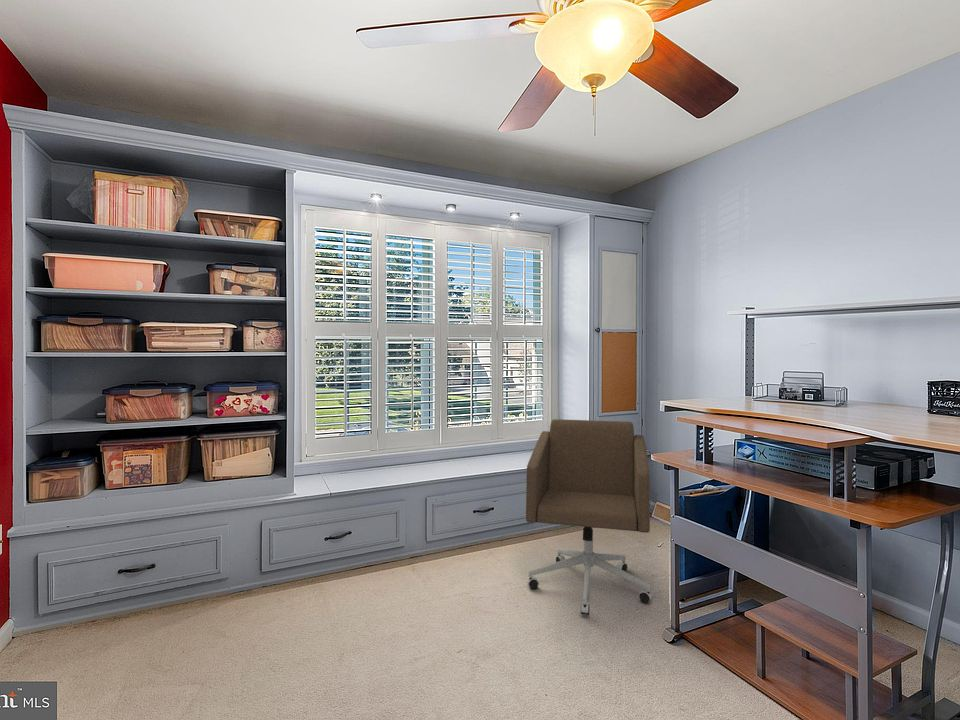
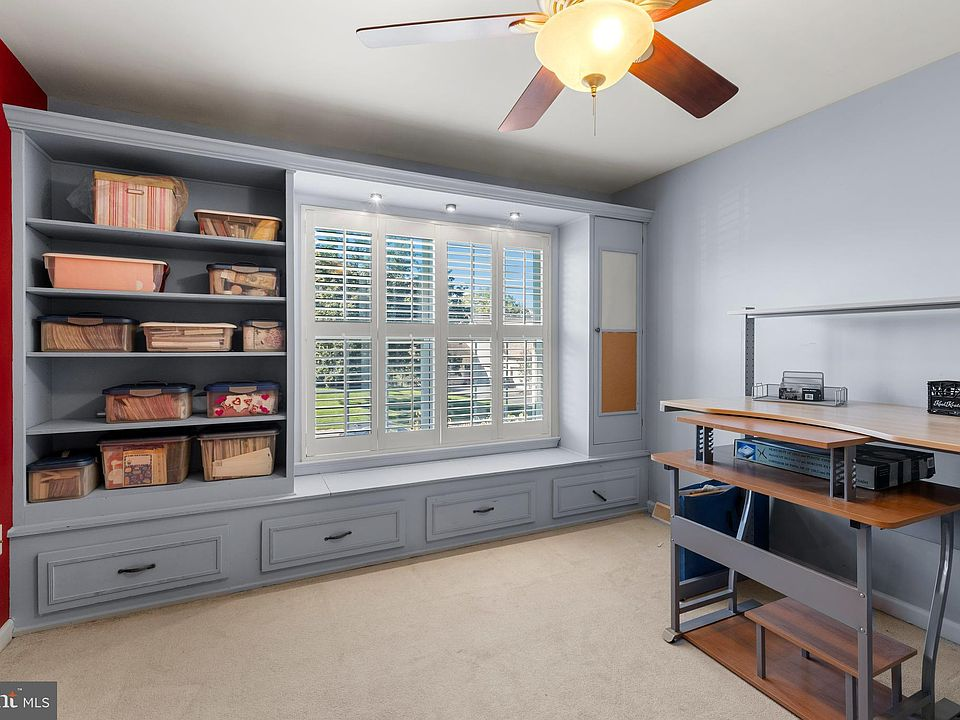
- office chair [525,418,653,616]
